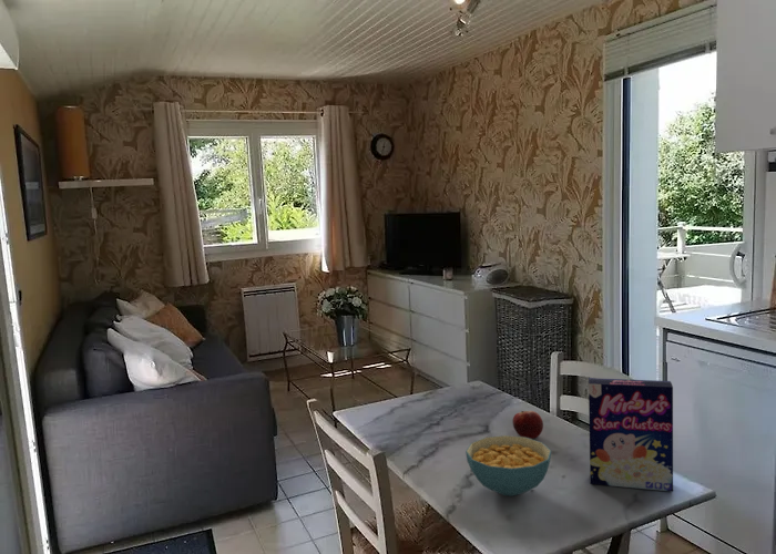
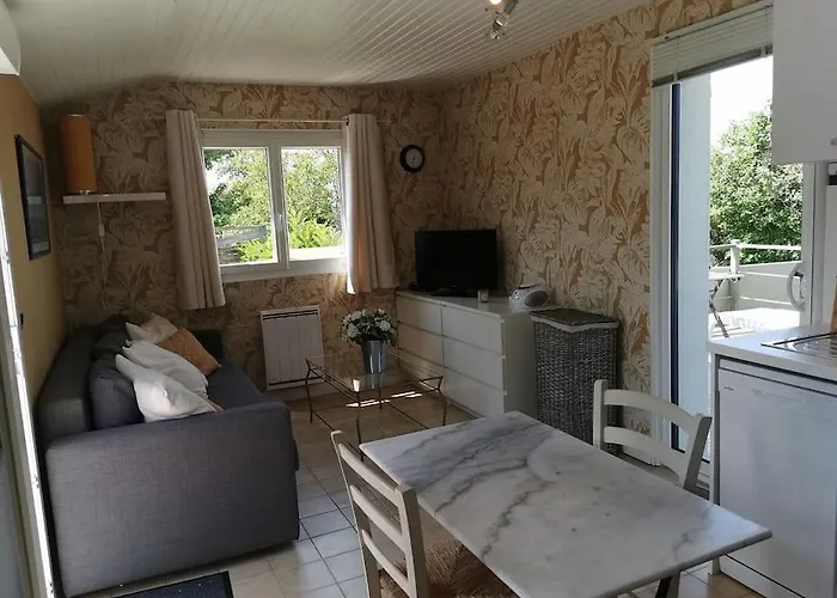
- fruit [512,410,544,440]
- cereal bowl [464,434,552,497]
- cereal box [588,377,674,492]
